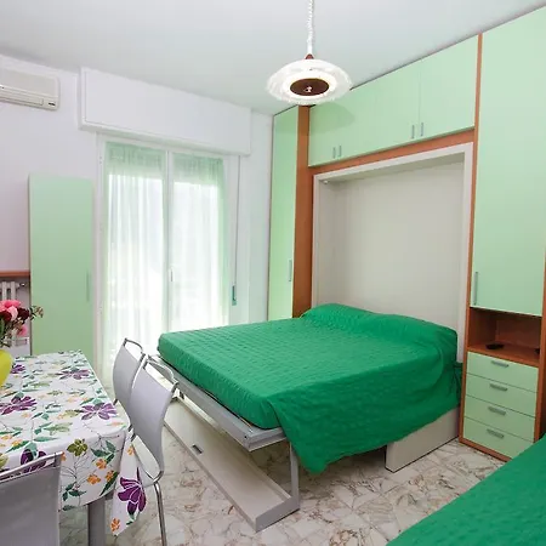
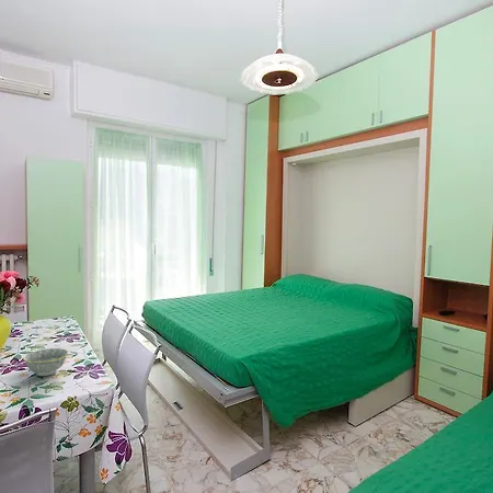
+ bowl [22,347,69,377]
